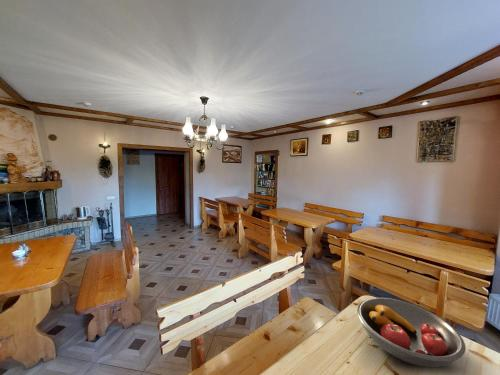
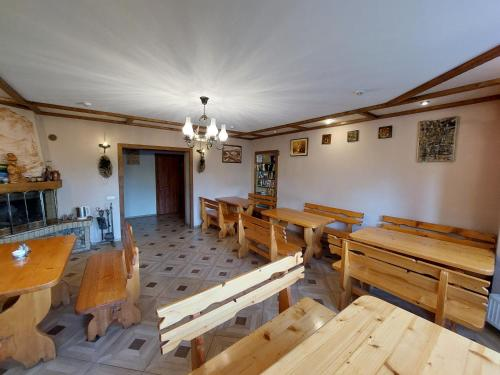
- fruit bowl [356,297,467,368]
